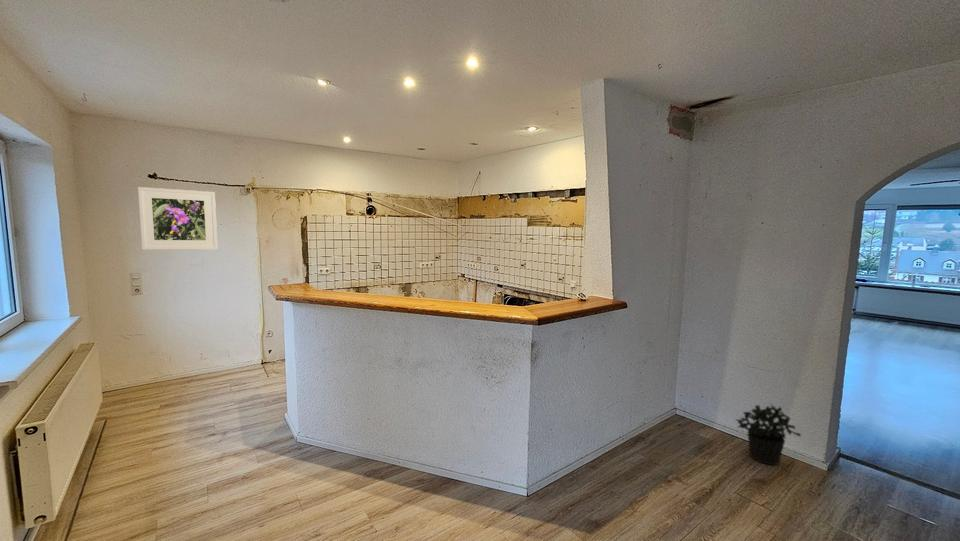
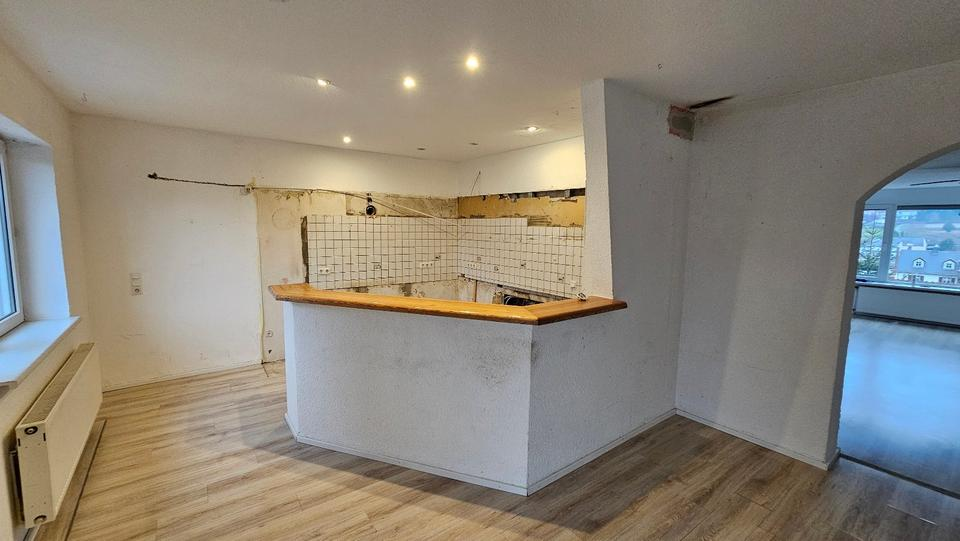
- potted plant [735,403,802,466]
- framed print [137,186,219,251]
